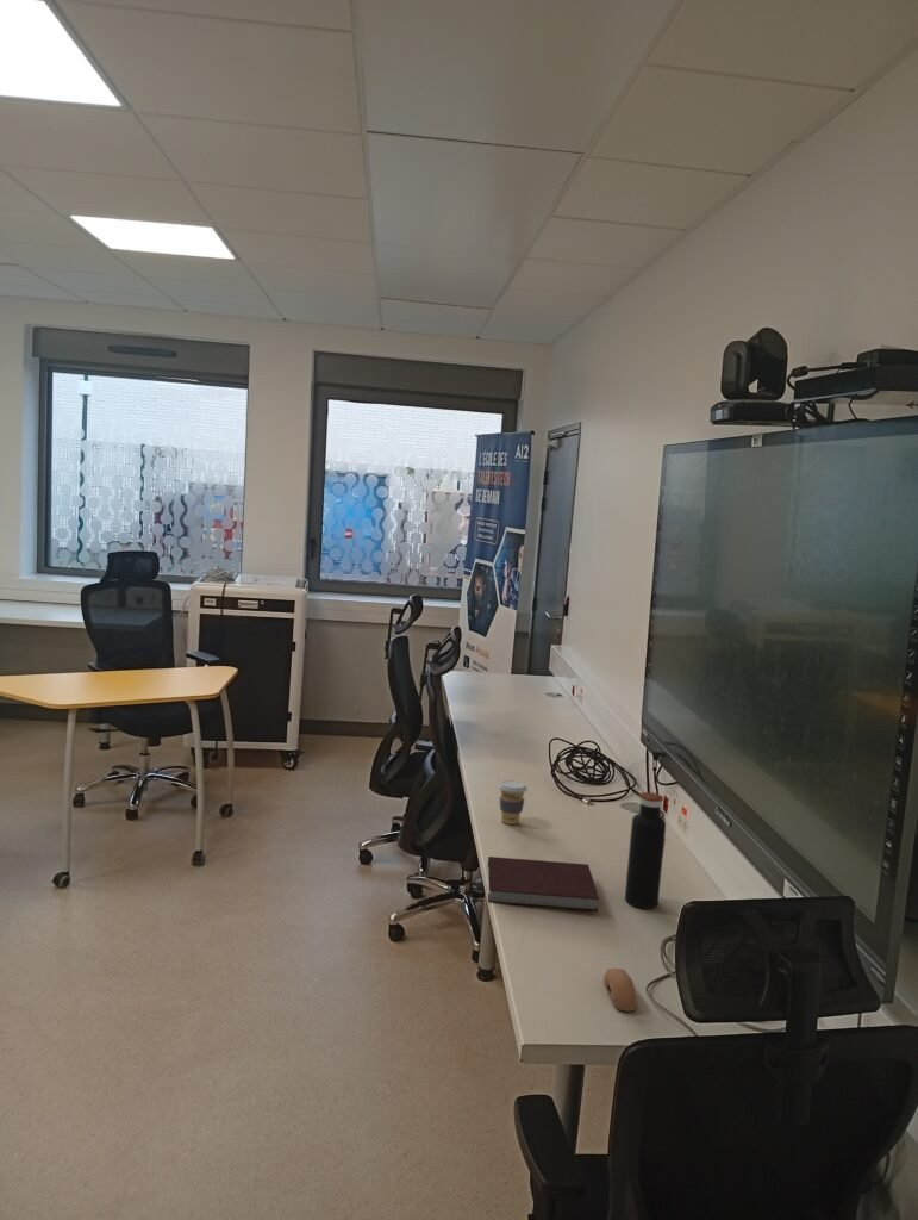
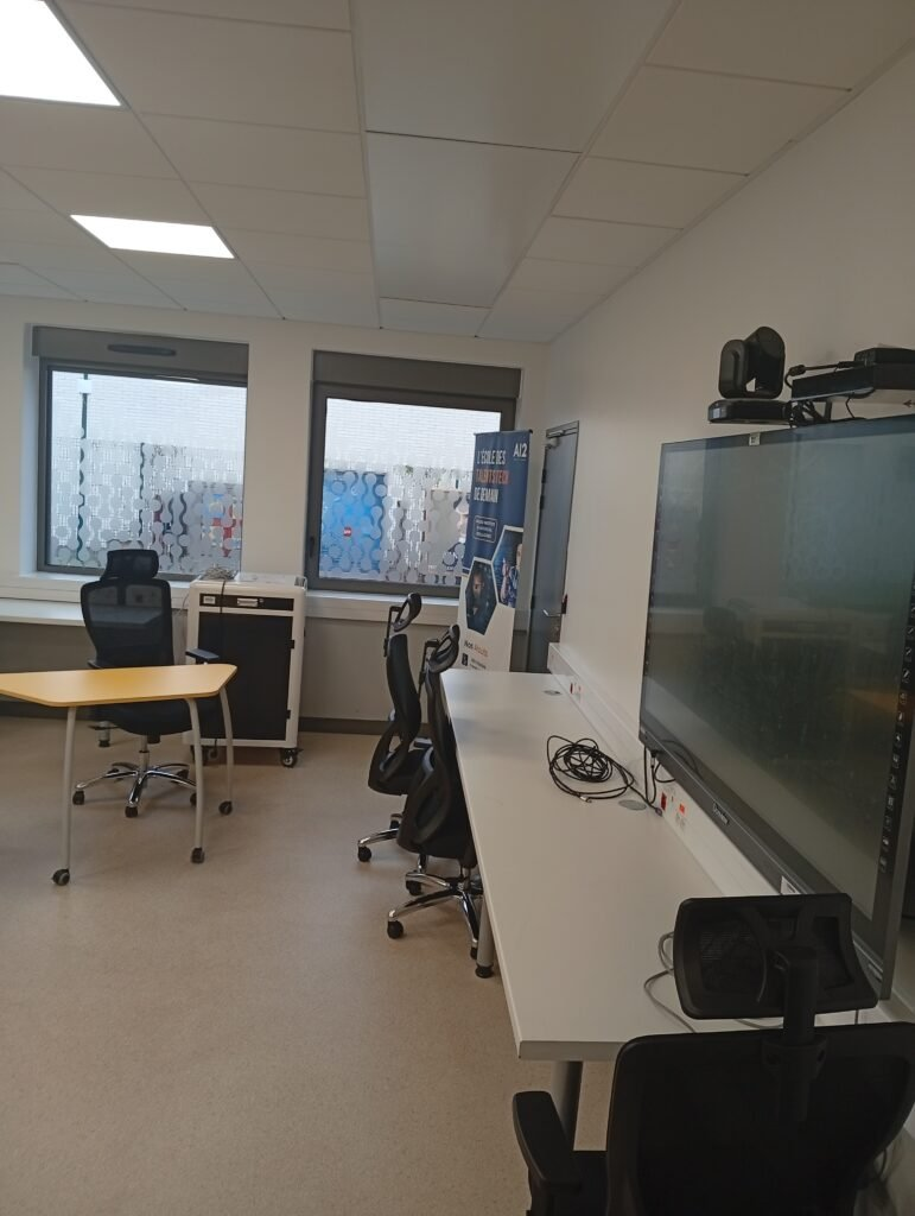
- water bottle [624,791,667,910]
- notebook [487,855,600,913]
- computer mouse [602,967,638,1013]
- coffee cup [498,779,529,826]
